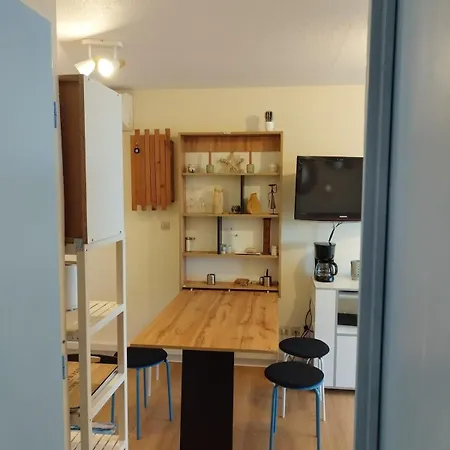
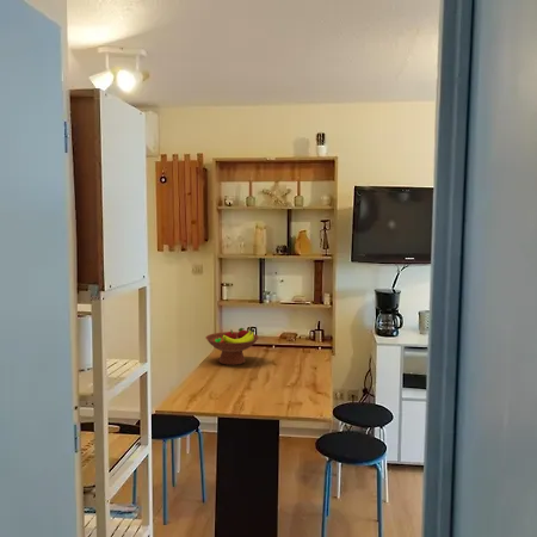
+ fruit bowl [204,327,260,366]
